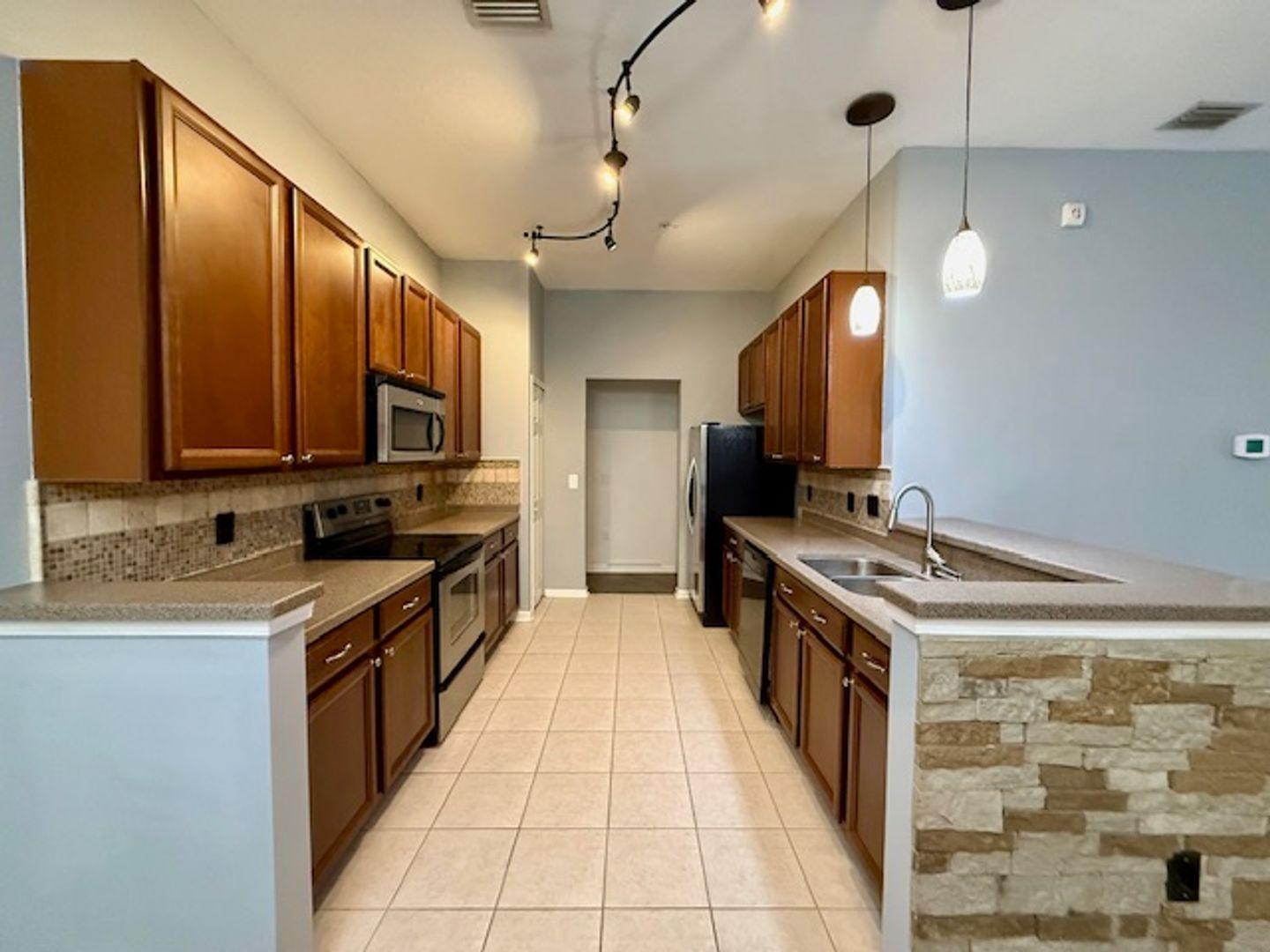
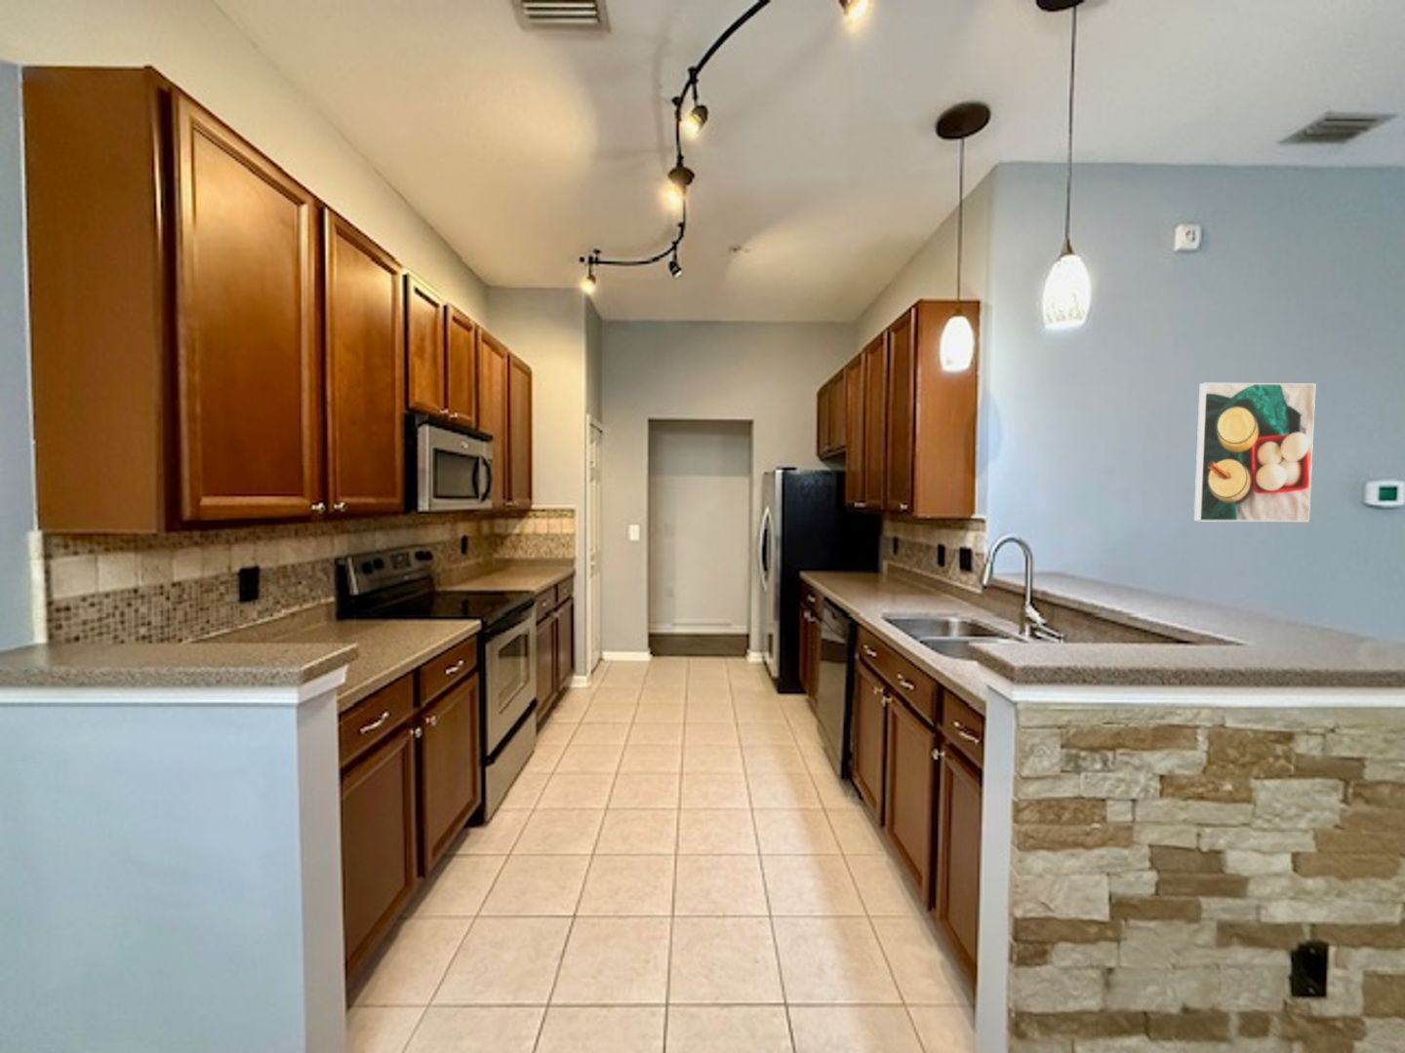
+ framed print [1194,383,1318,522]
